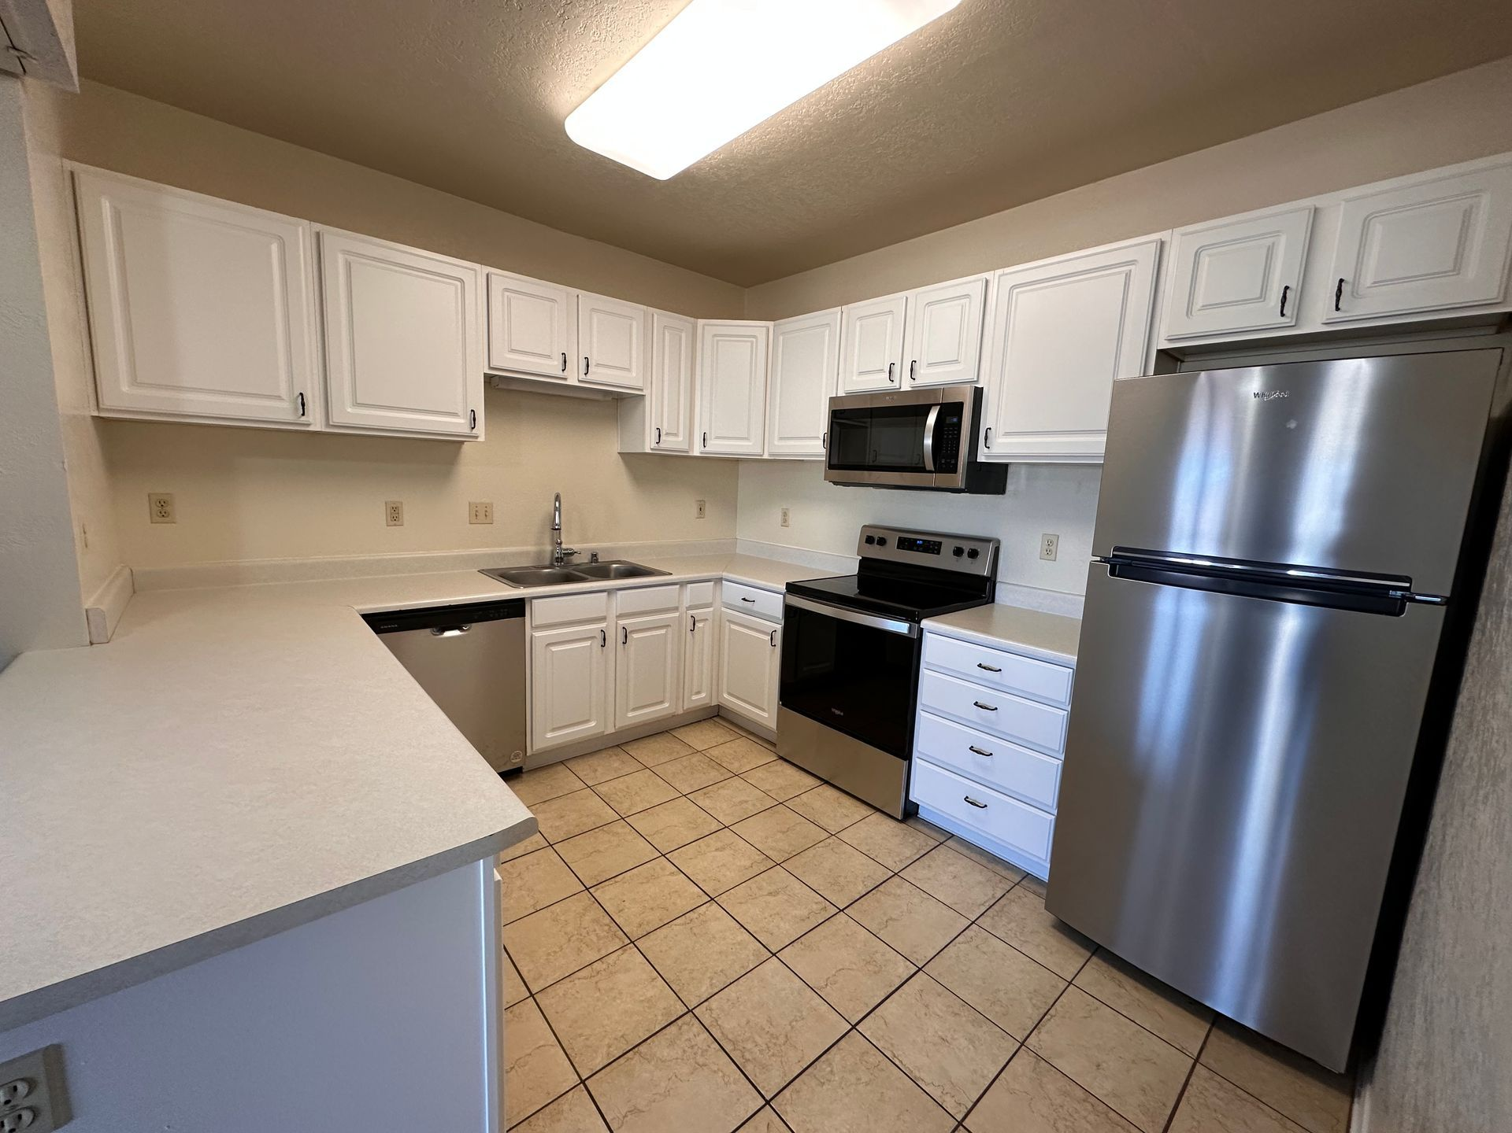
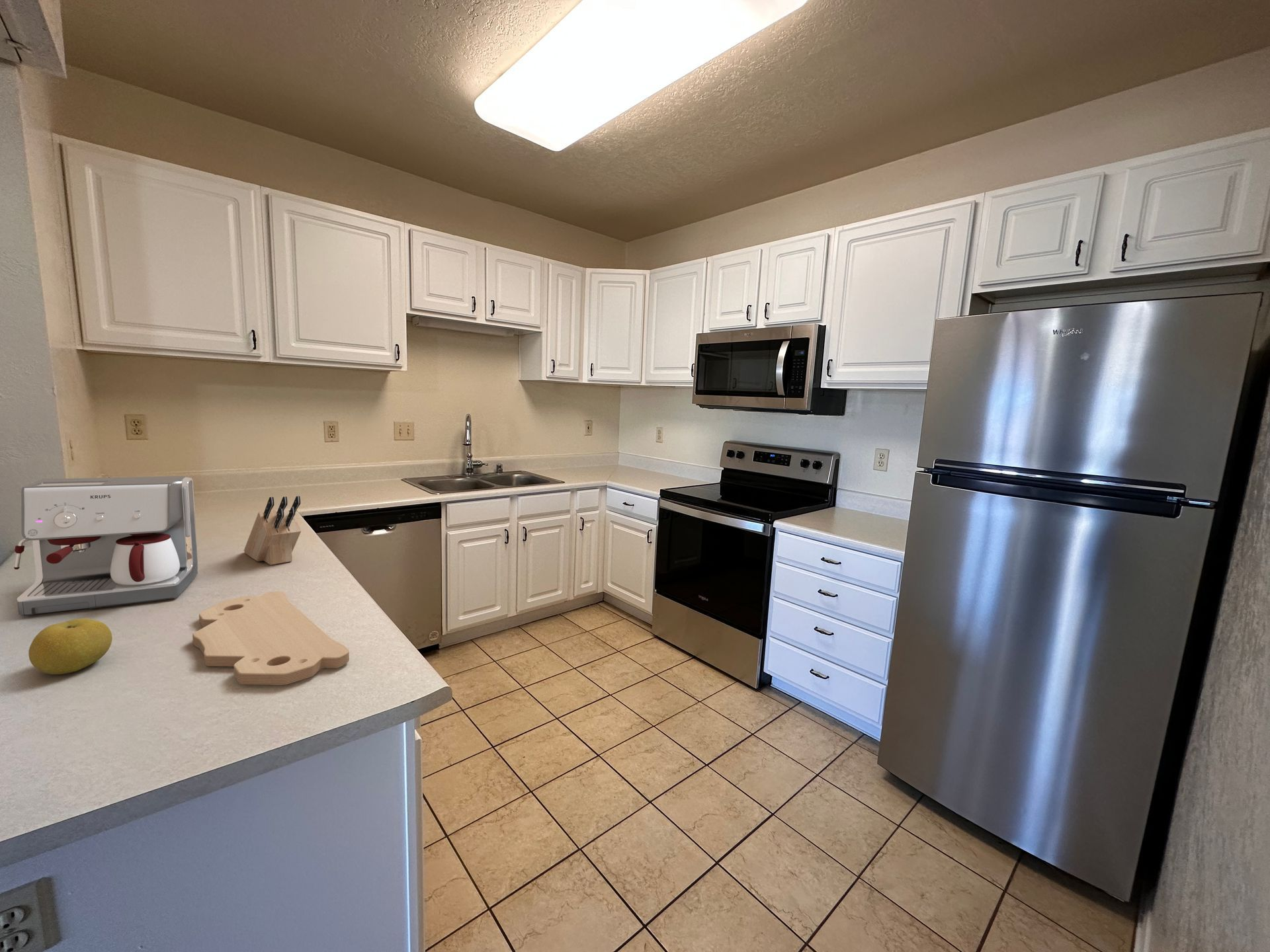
+ knife block [243,495,302,565]
+ cutting board [192,590,350,686]
+ coffee maker [13,475,198,617]
+ fruit [28,617,113,675]
